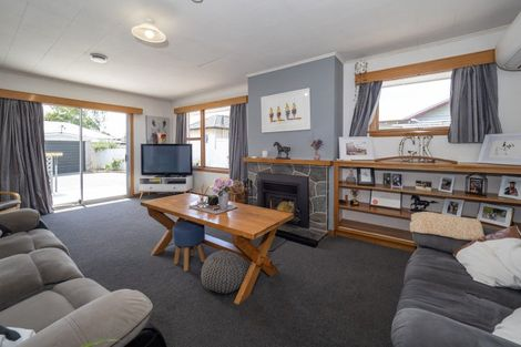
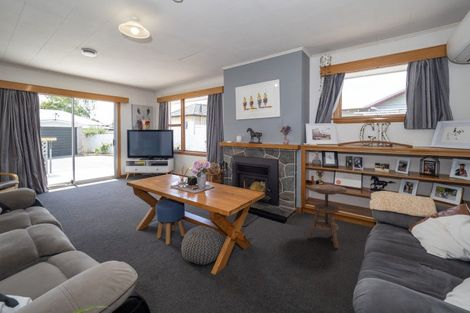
+ side table [307,184,348,249]
